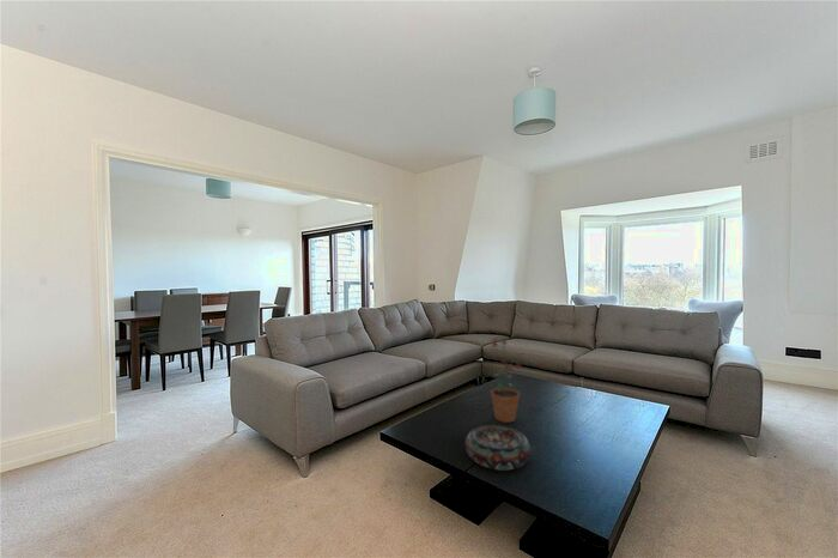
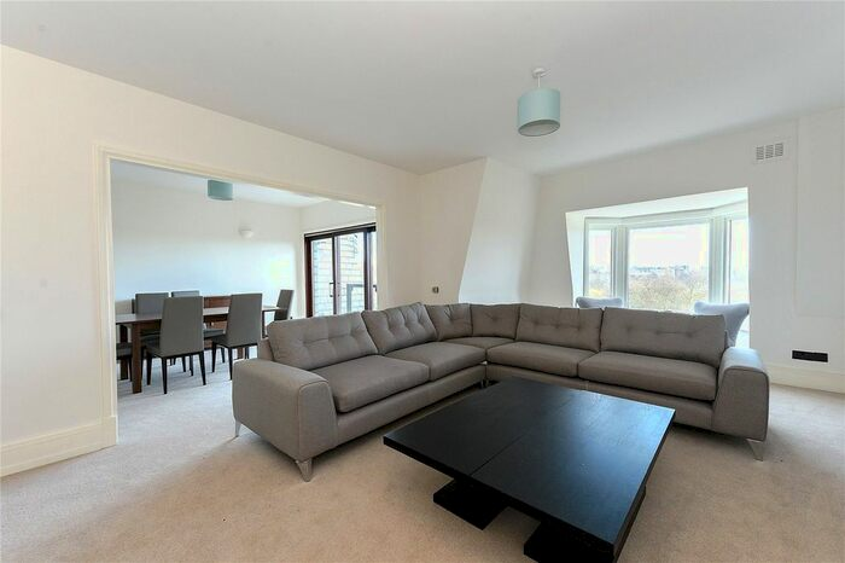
- decorative bowl [464,424,532,472]
- potted plant [490,336,523,424]
